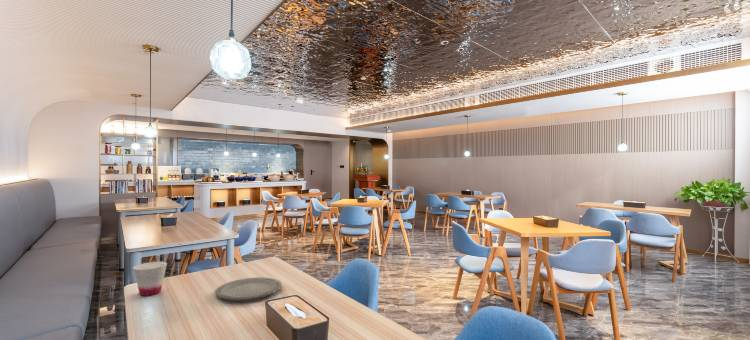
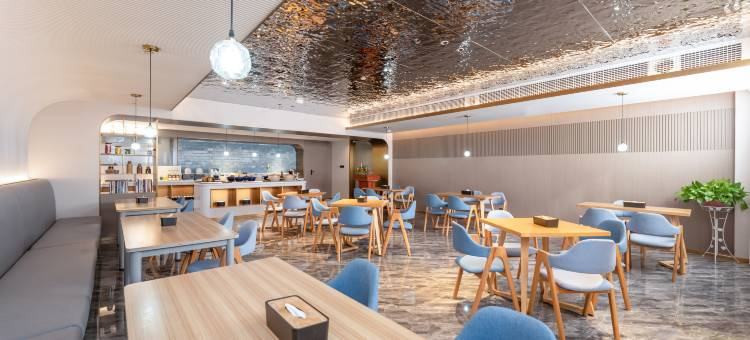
- plate [214,276,283,301]
- cup [132,261,168,297]
